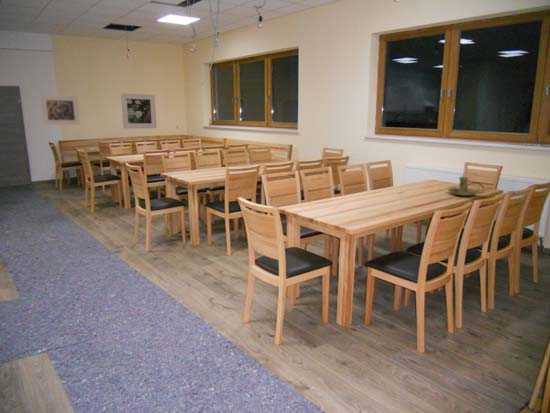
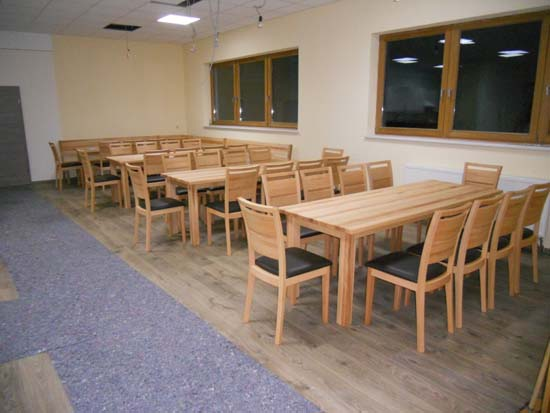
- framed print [40,95,81,125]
- candle holder [447,176,485,197]
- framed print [120,92,157,130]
